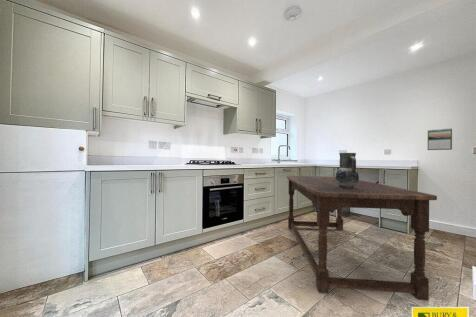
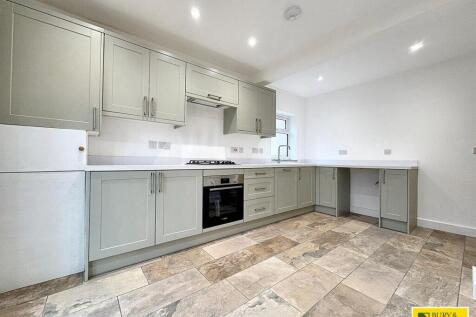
- dining table [286,175,438,301]
- ceramic jug [335,152,360,188]
- calendar [427,127,453,151]
